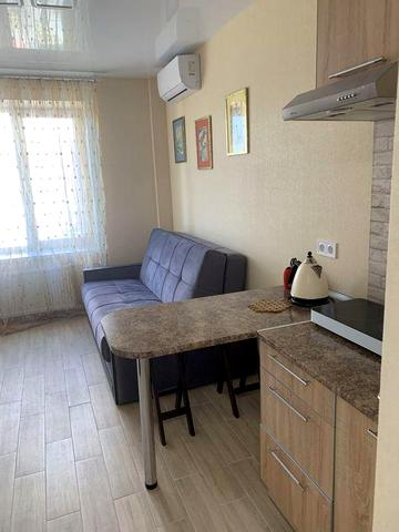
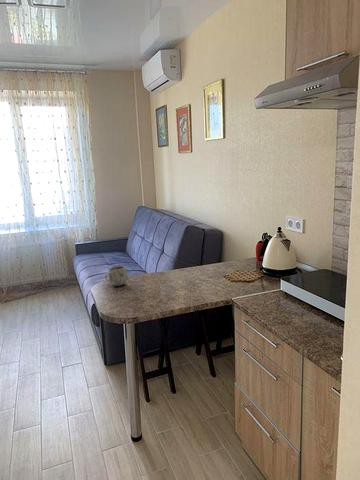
+ mug [104,265,129,287]
